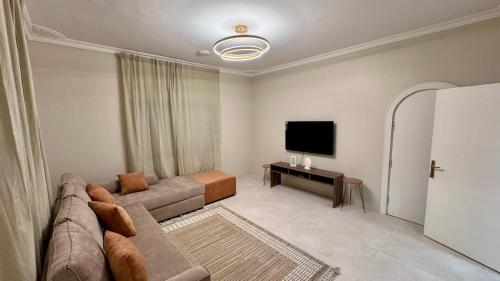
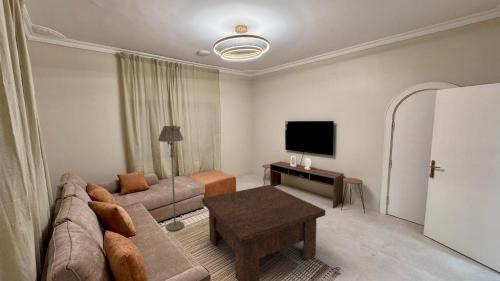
+ coffee table [201,184,326,281]
+ floor lamp [157,125,185,232]
